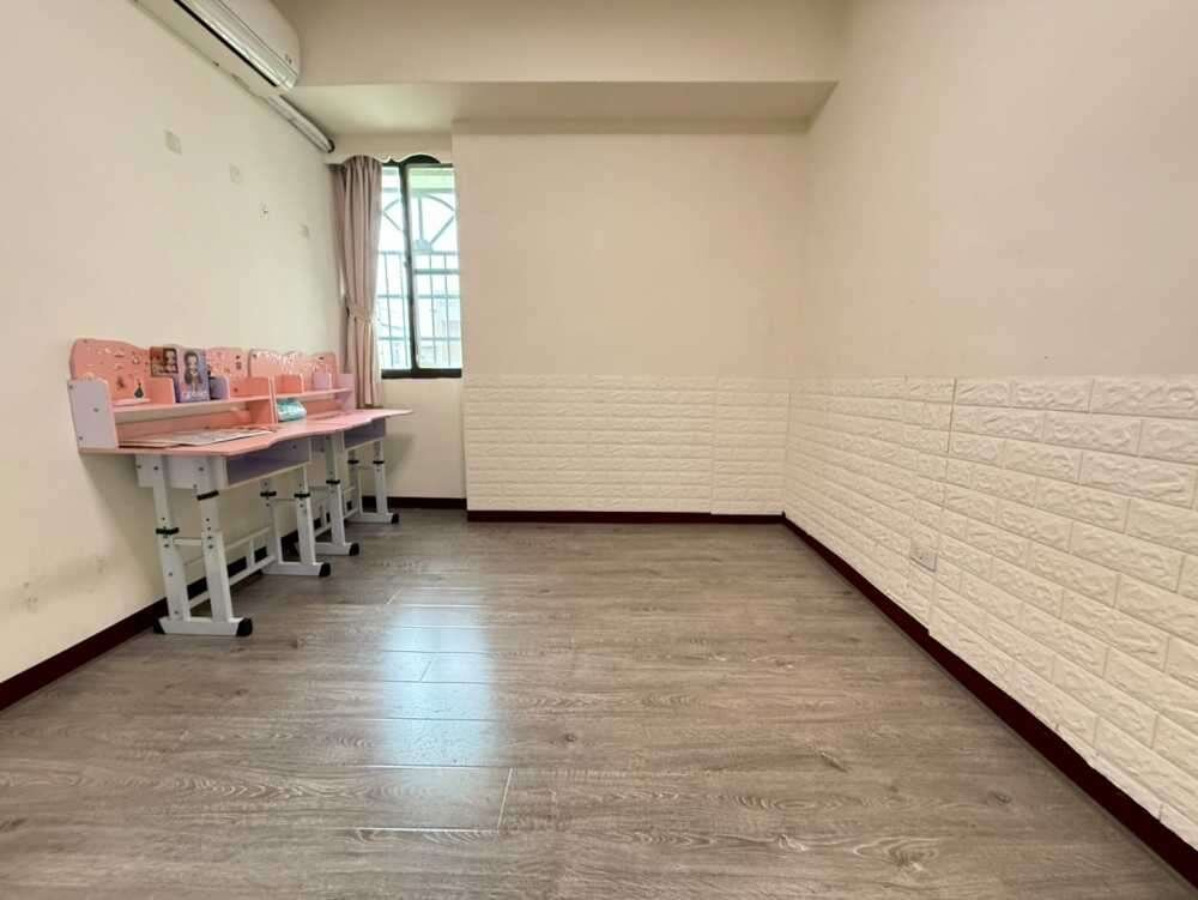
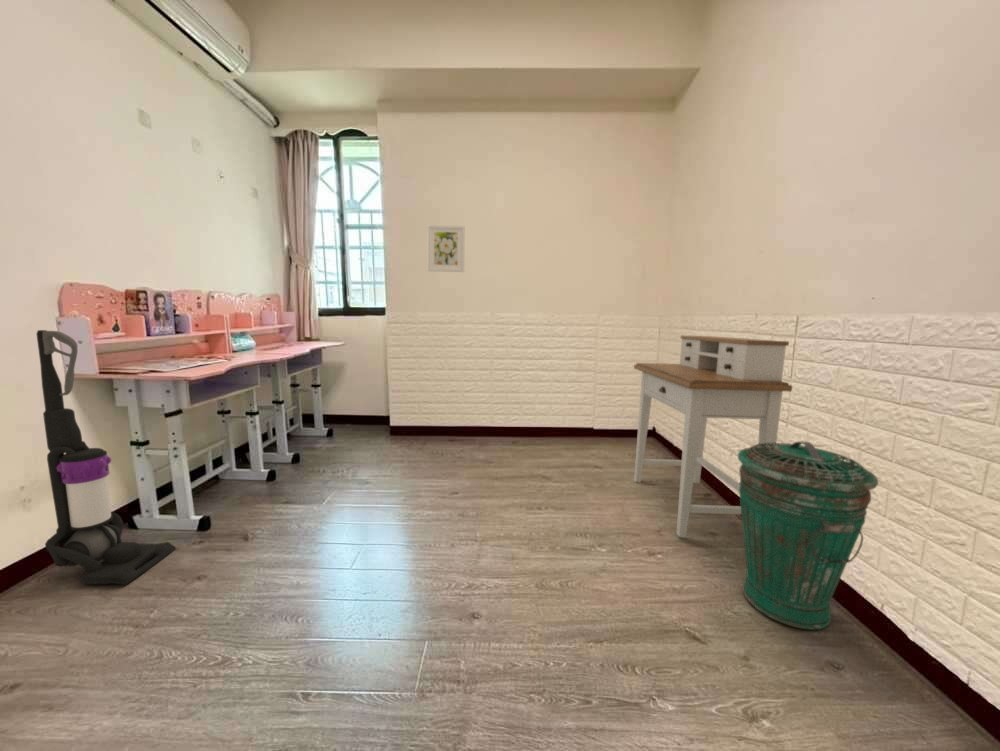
+ trash can [737,440,879,631]
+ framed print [427,224,466,273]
+ vacuum cleaner [35,329,177,586]
+ desk [633,335,793,538]
